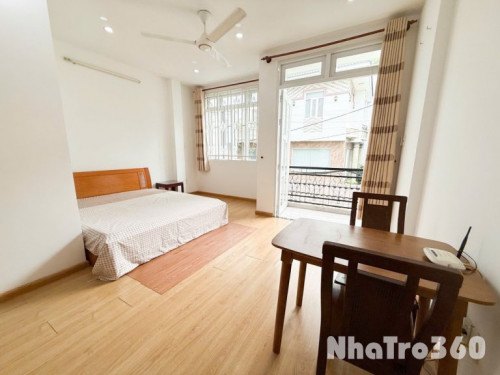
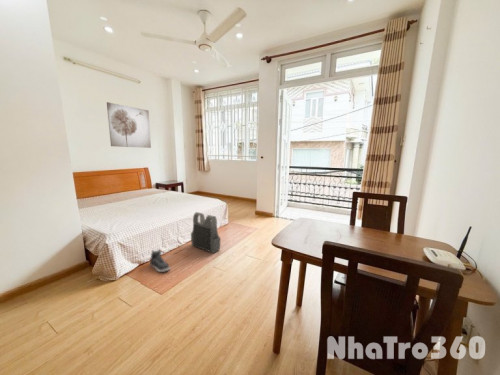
+ wall art [106,101,152,149]
+ body armor vest [190,211,221,254]
+ sneaker [149,248,171,273]
